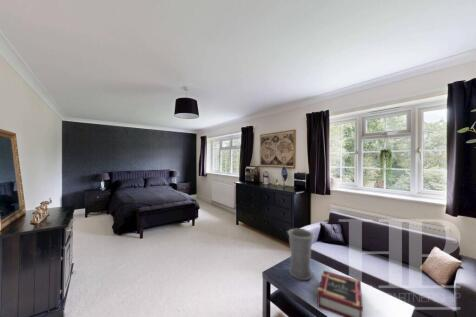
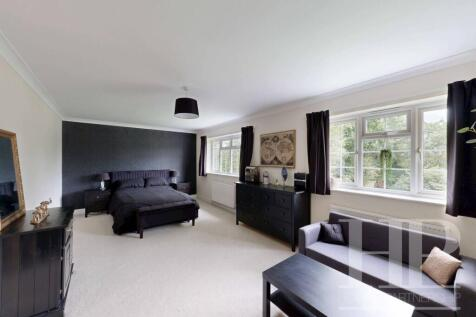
- book [316,270,364,317]
- vase [287,228,315,281]
